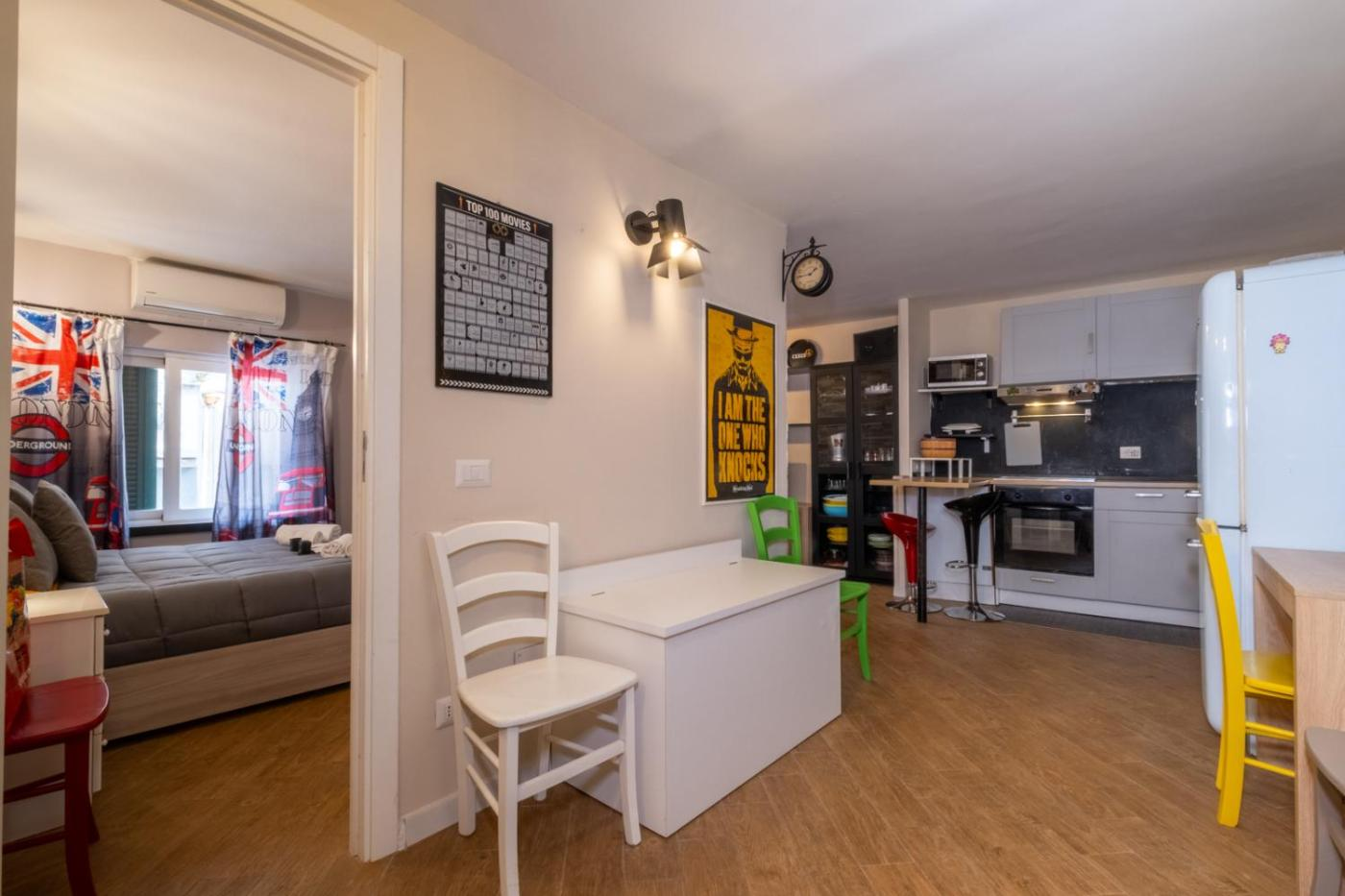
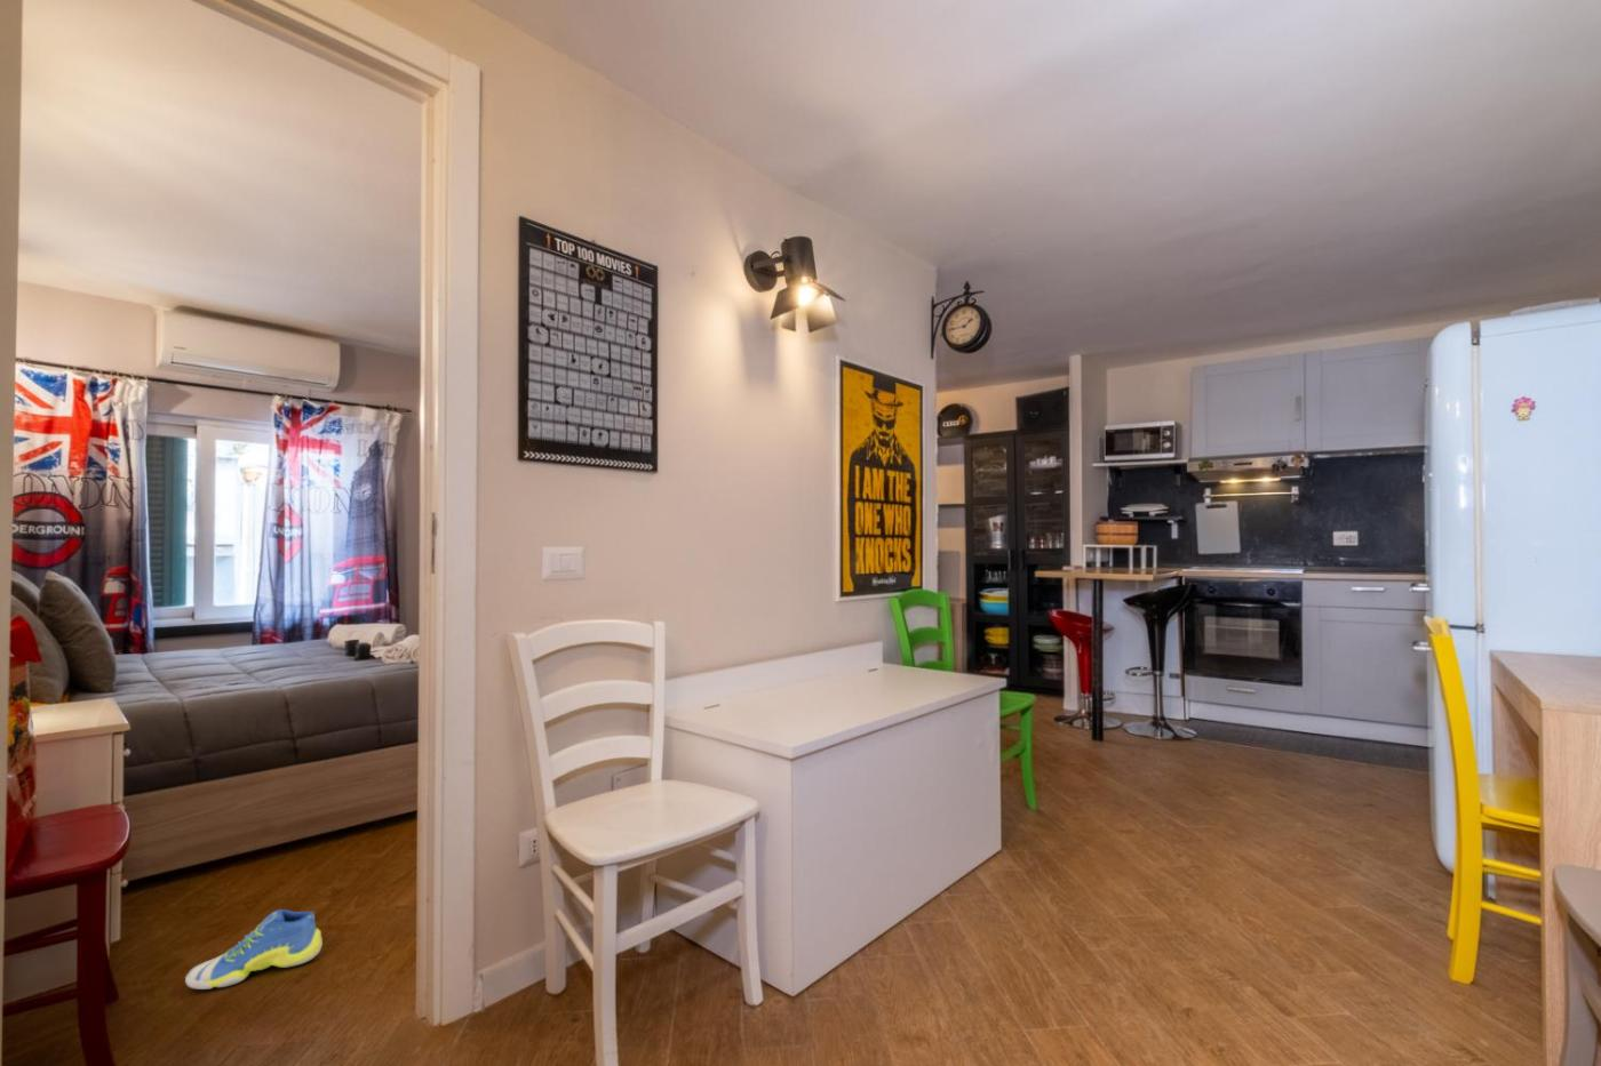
+ sneaker [185,908,324,991]
